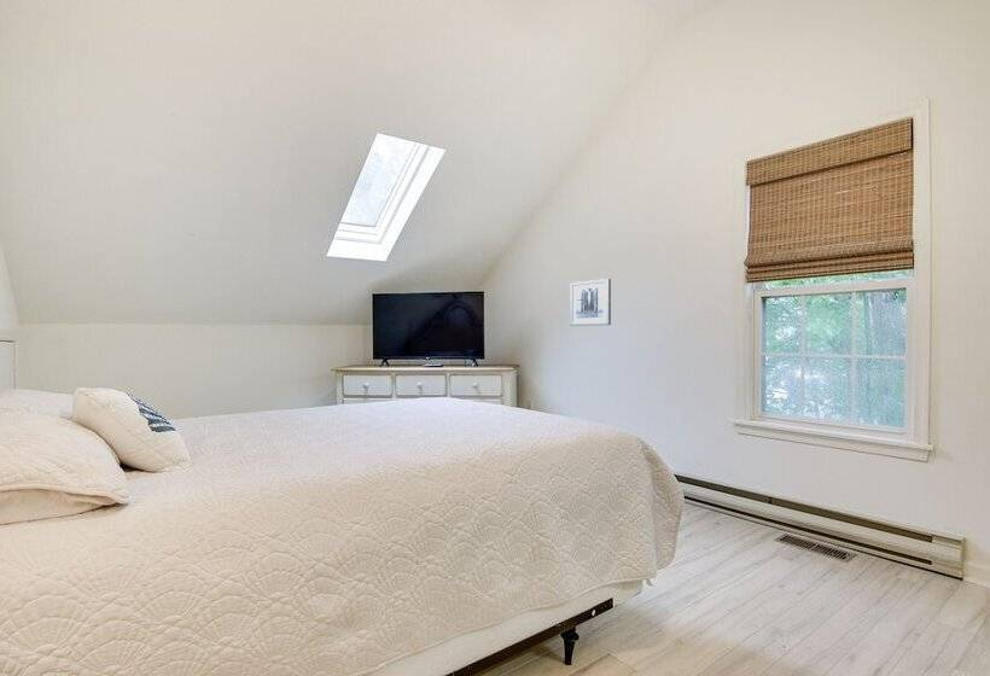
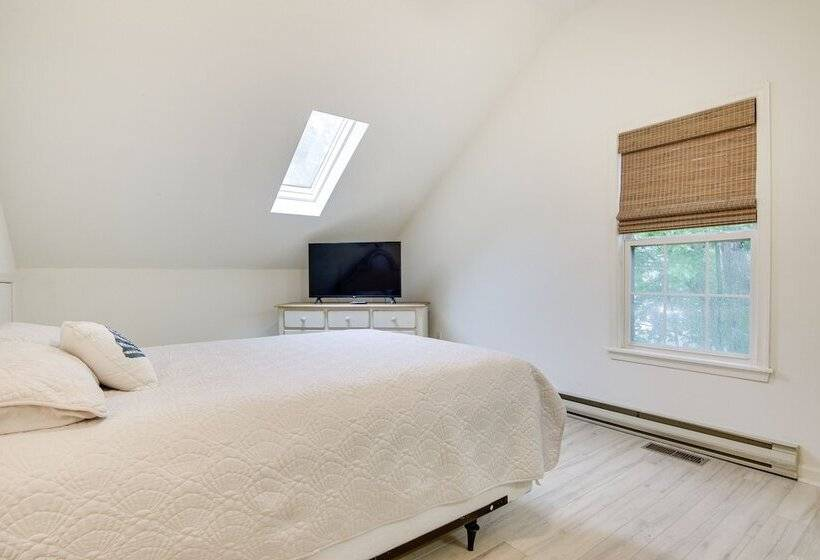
- wall art [569,278,612,327]
